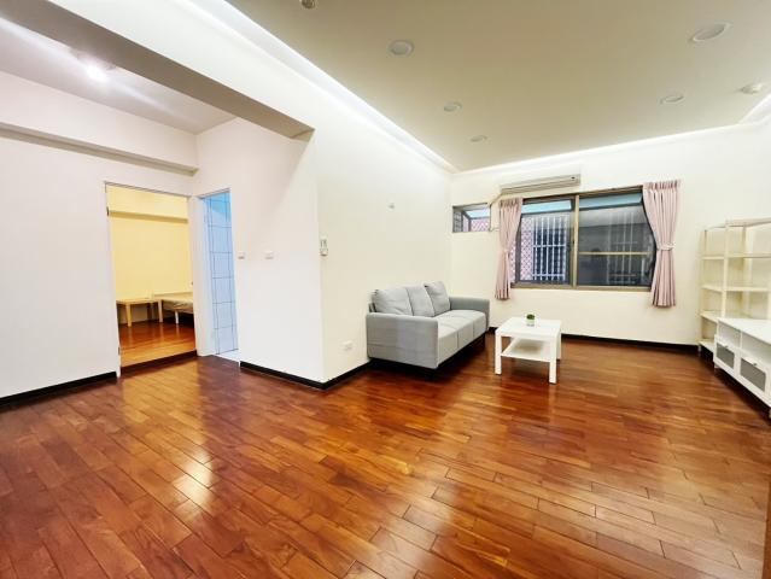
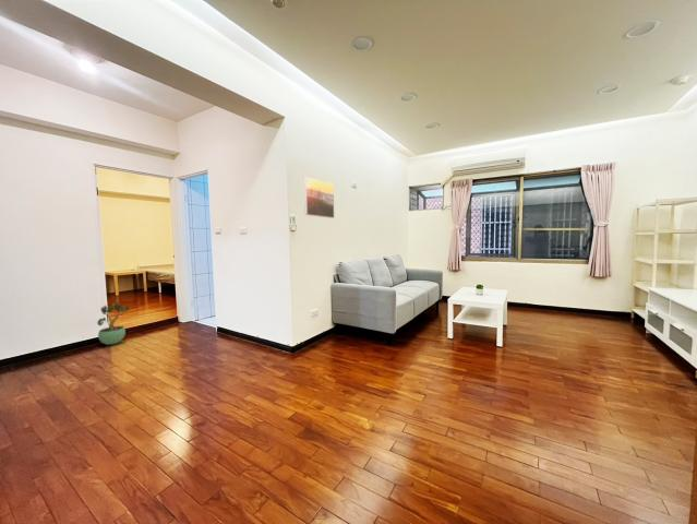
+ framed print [303,175,335,219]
+ potted plant [96,301,130,346]
